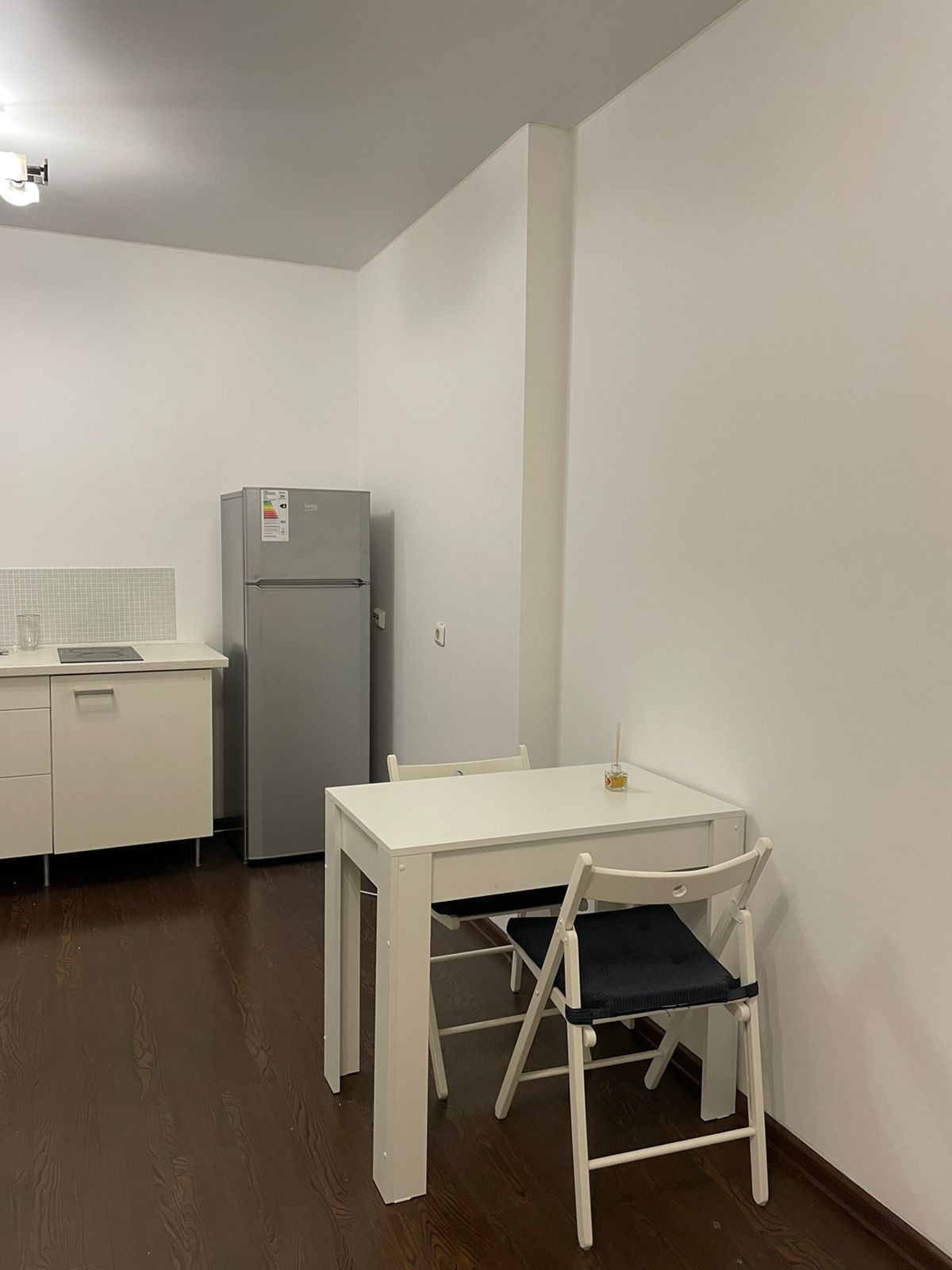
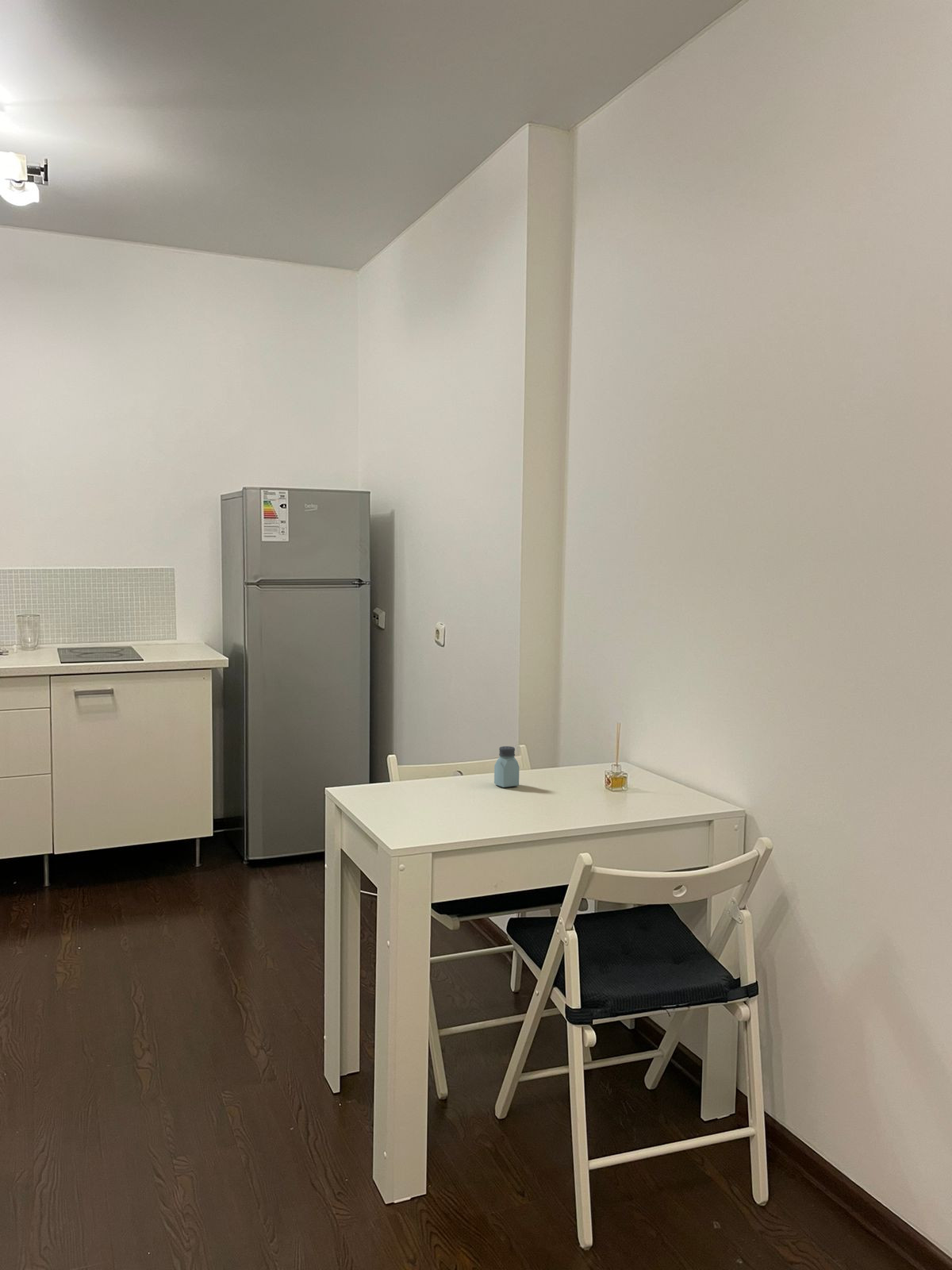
+ saltshaker [493,745,520,788]
